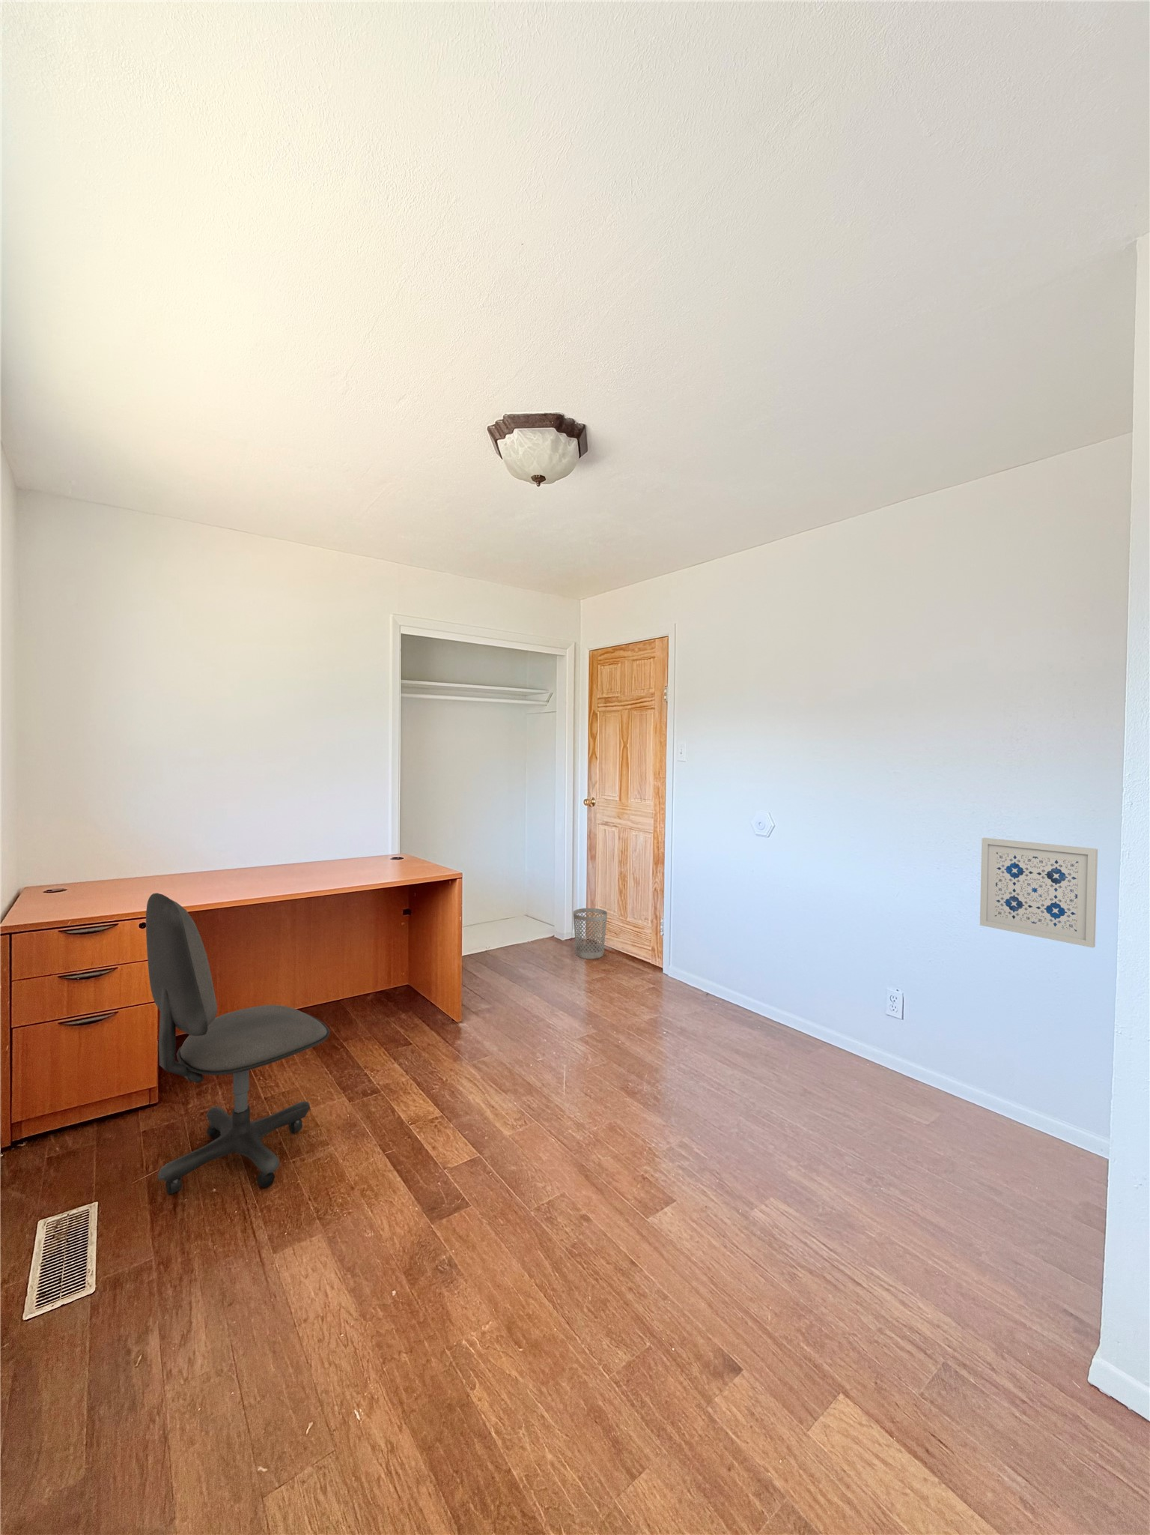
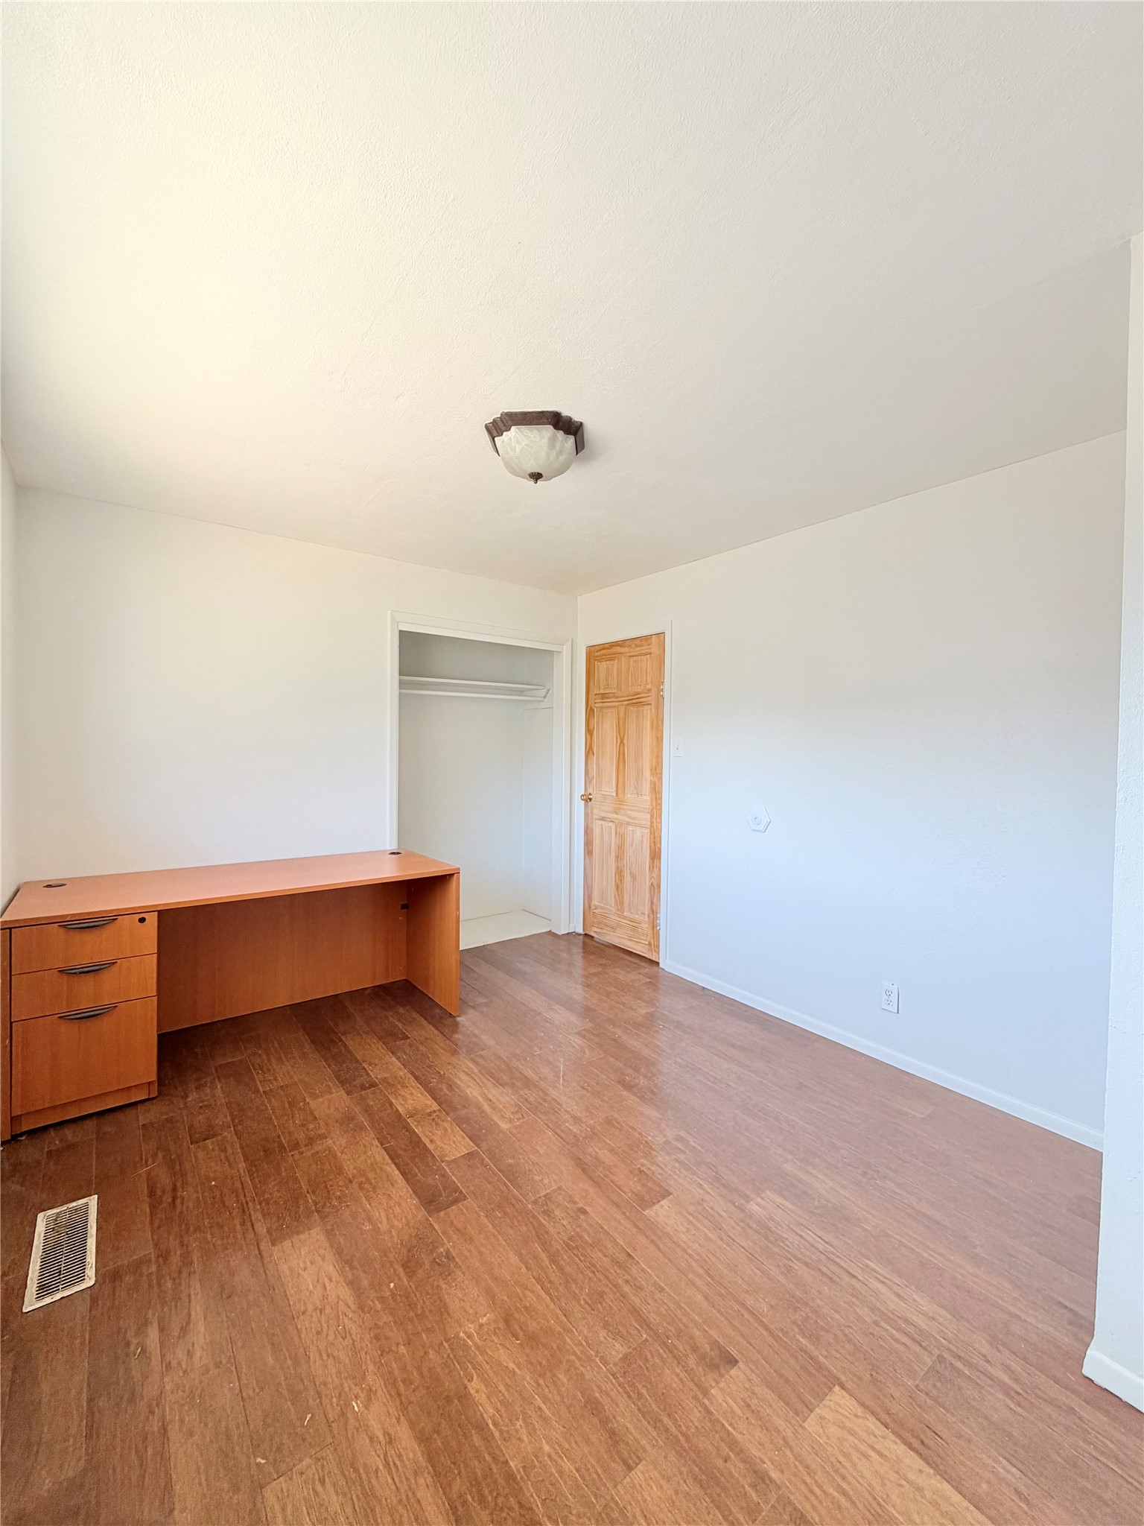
- wall art [980,838,1098,949]
- office chair [145,893,331,1195]
- wastebasket [573,908,608,960]
